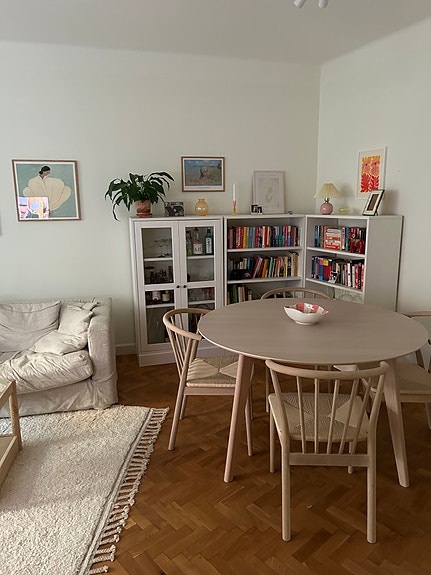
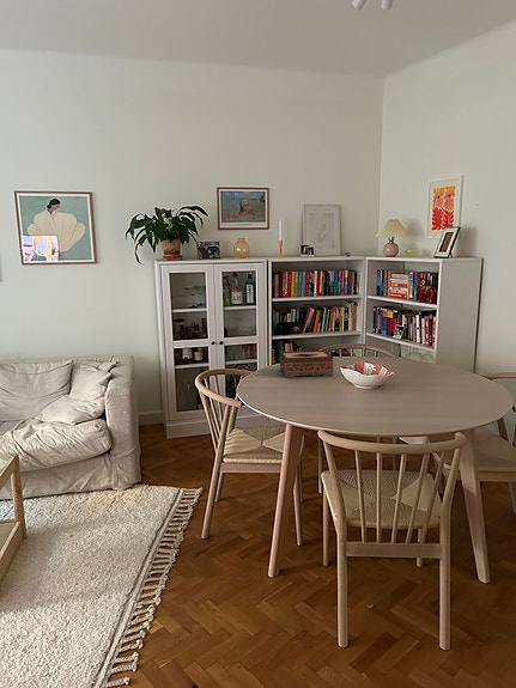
+ tissue box [279,349,335,378]
